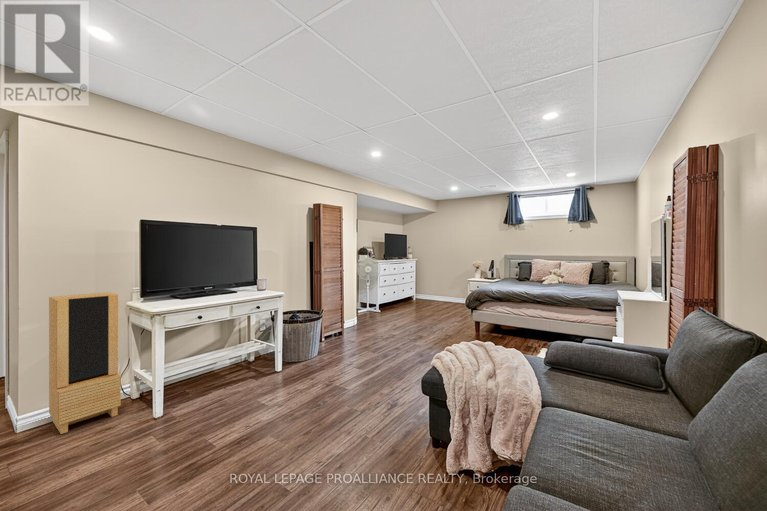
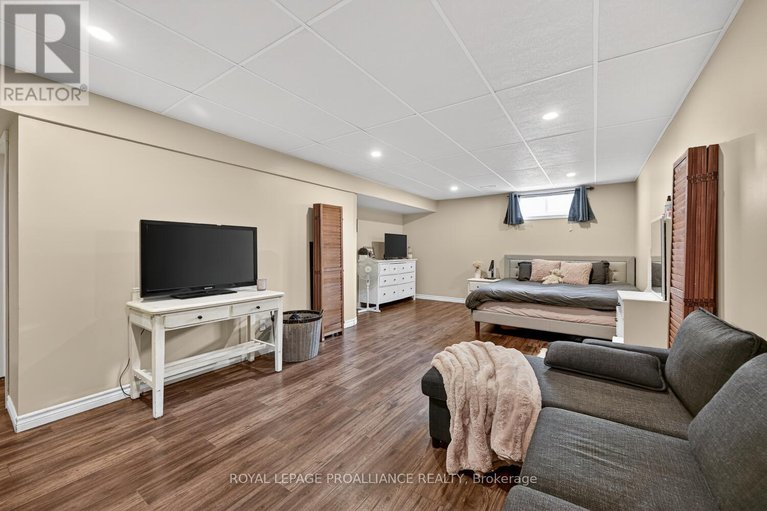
- storage cabinet [48,291,122,435]
